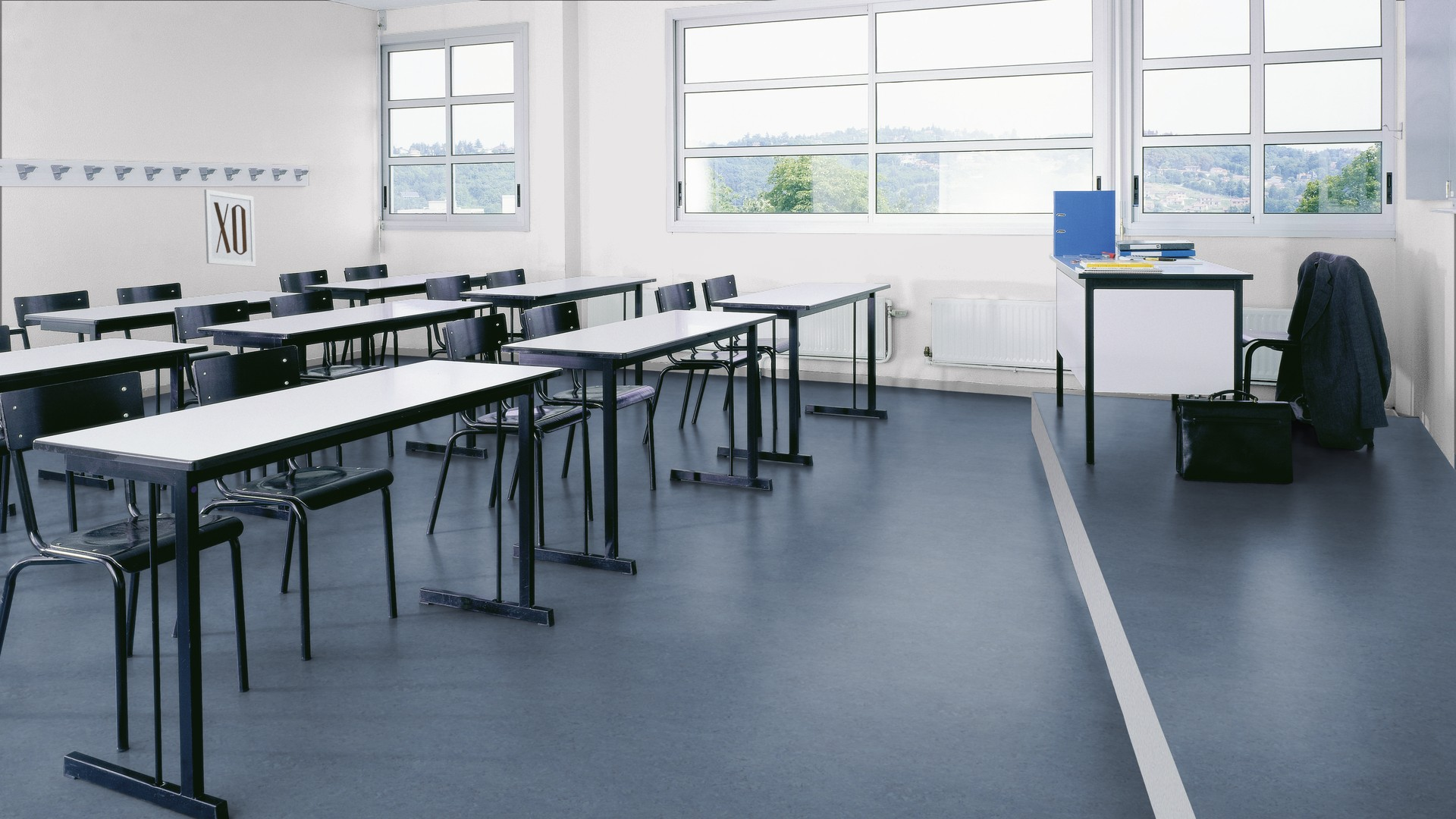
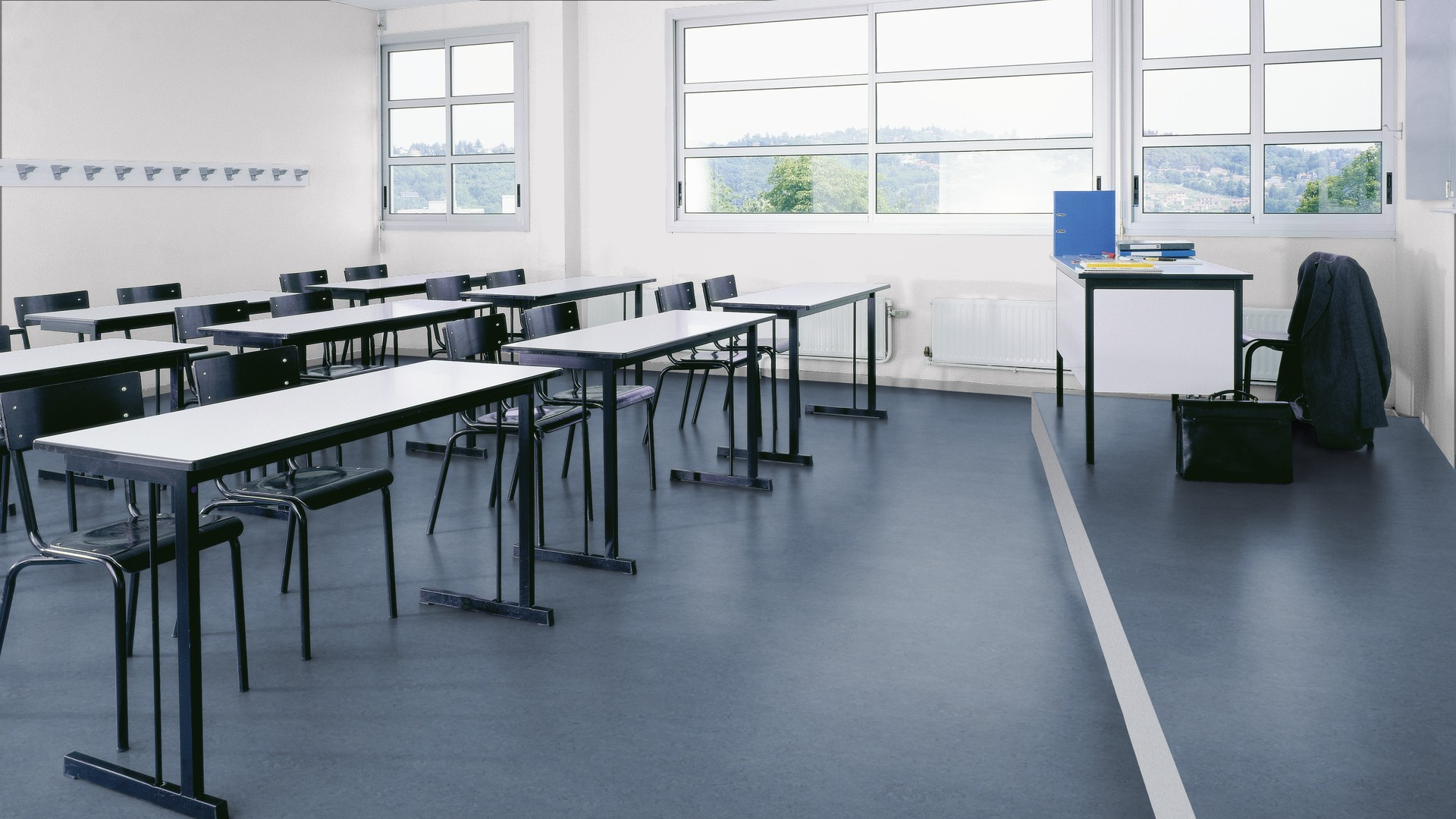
- wall art [203,189,256,268]
